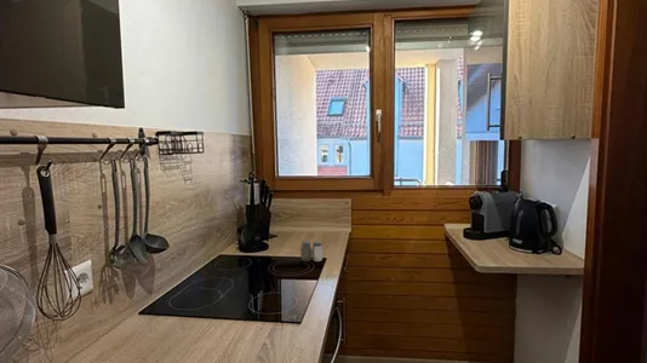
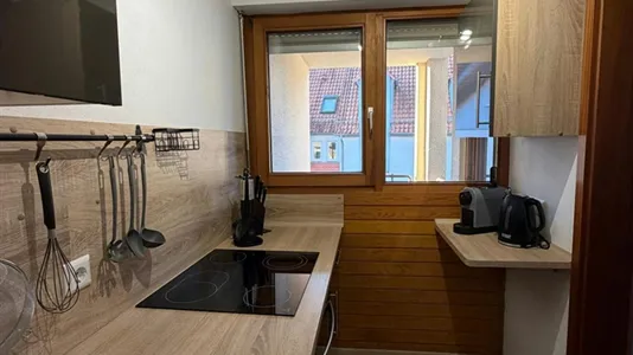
- salt and pepper shaker [299,240,325,263]
